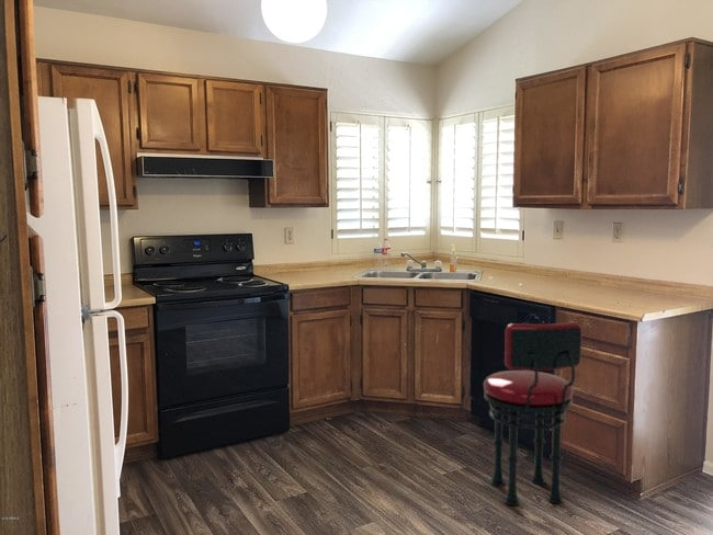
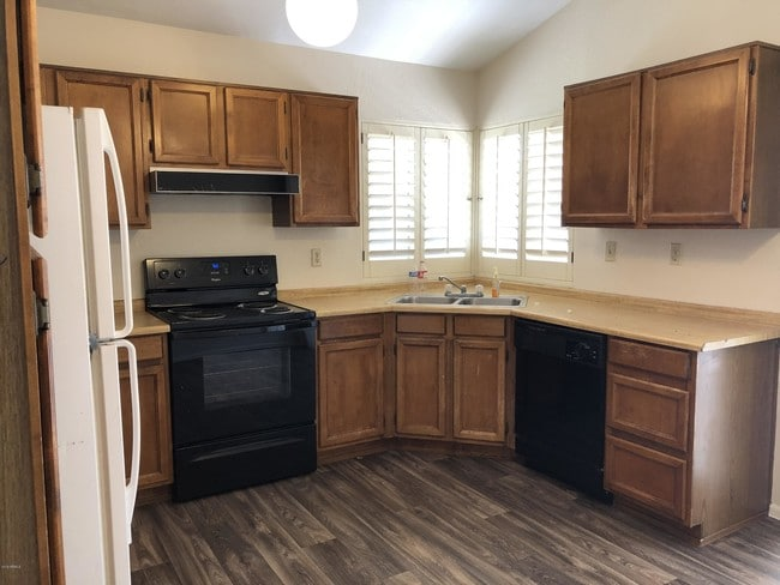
- stool [483,321,582,506]
